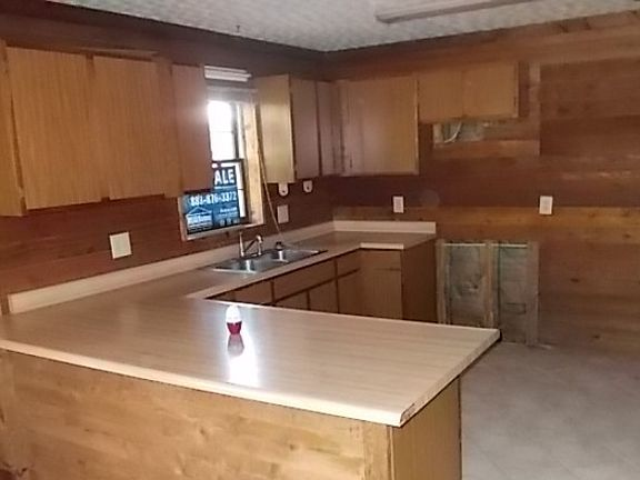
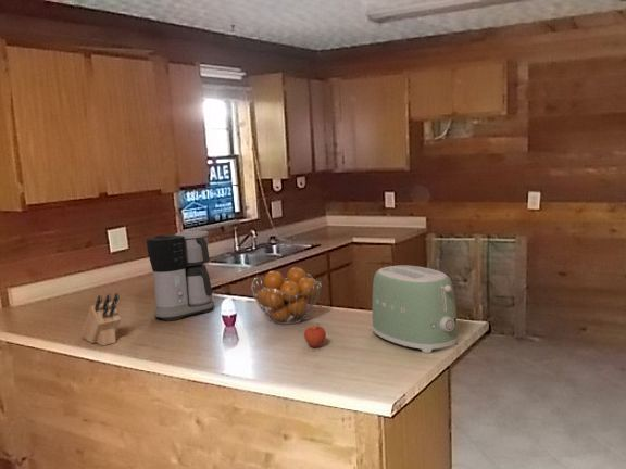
+ toaster [371,264,459,354]
+ coffee maker [146,229,215,322]
+ knife block [80,292,122,347]
+ apple [303,325,327,348]
+ fruit basket [251,266,323,326]
